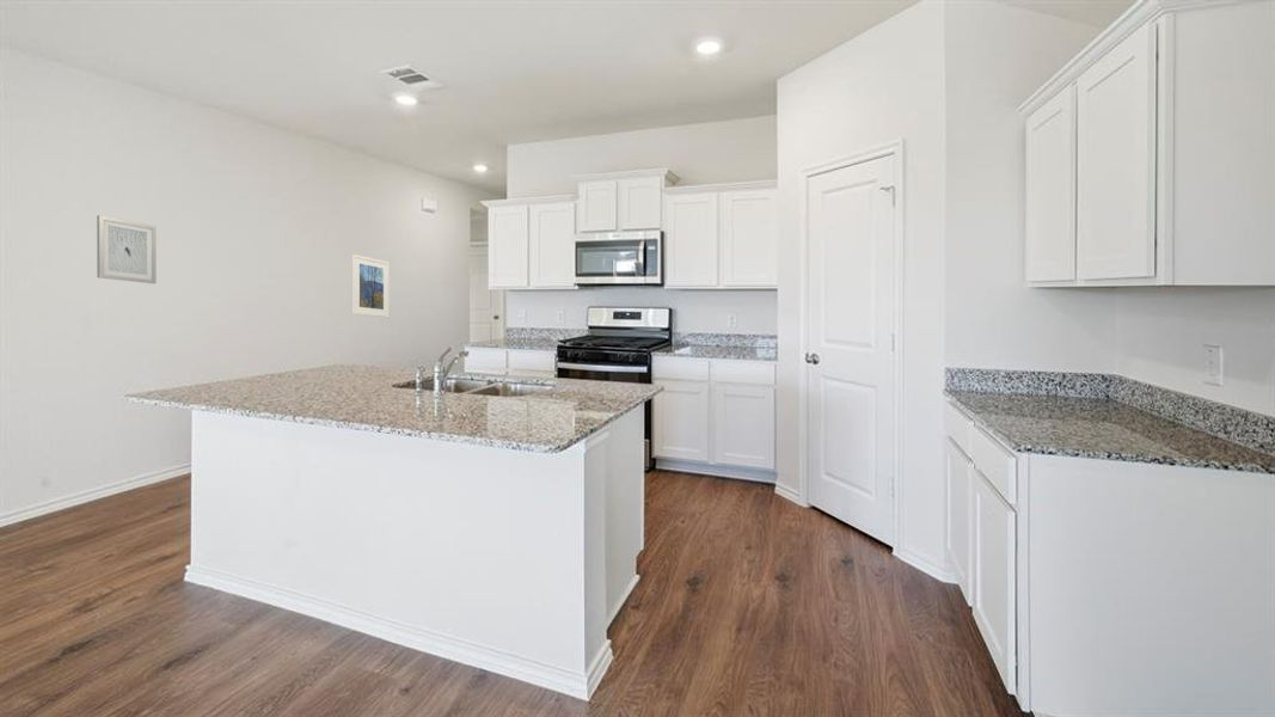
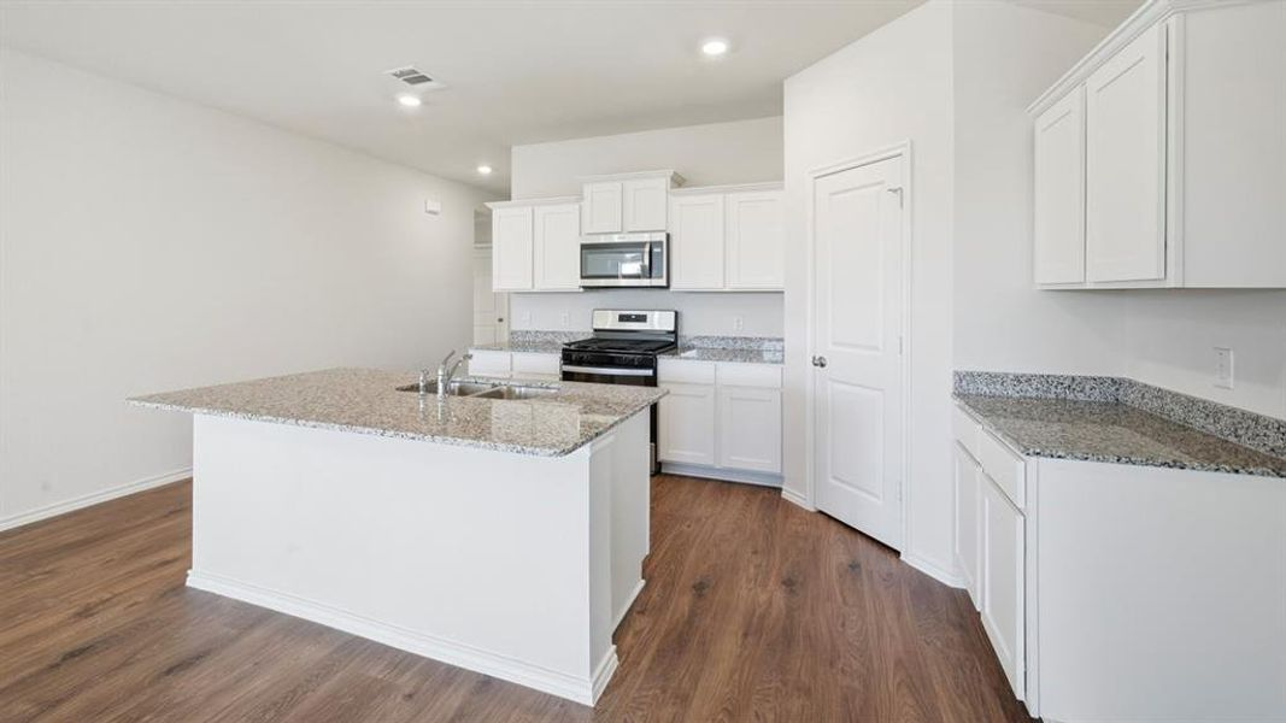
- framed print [351,253,391,319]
- wall art [96,214,158,284]
